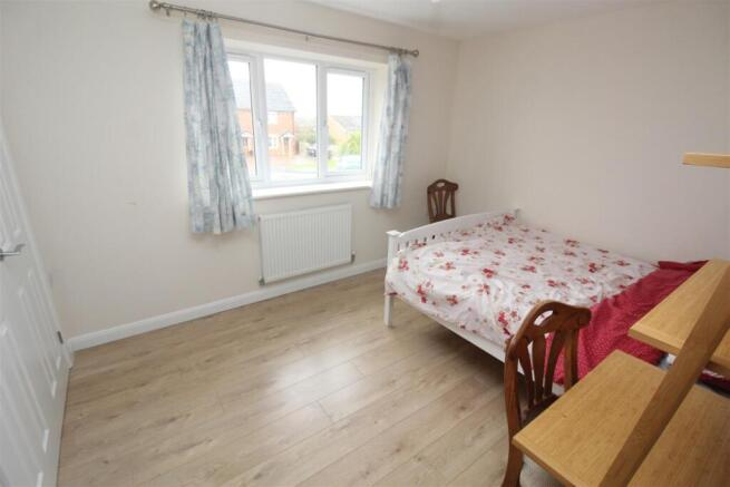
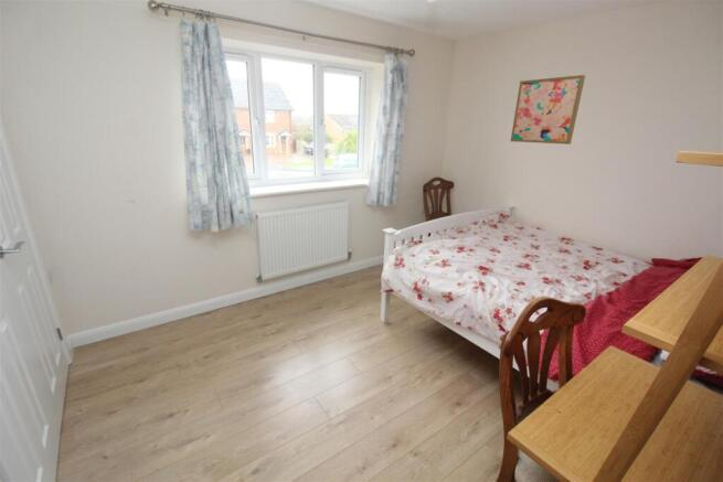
+ wall art [510,74,586,146]
